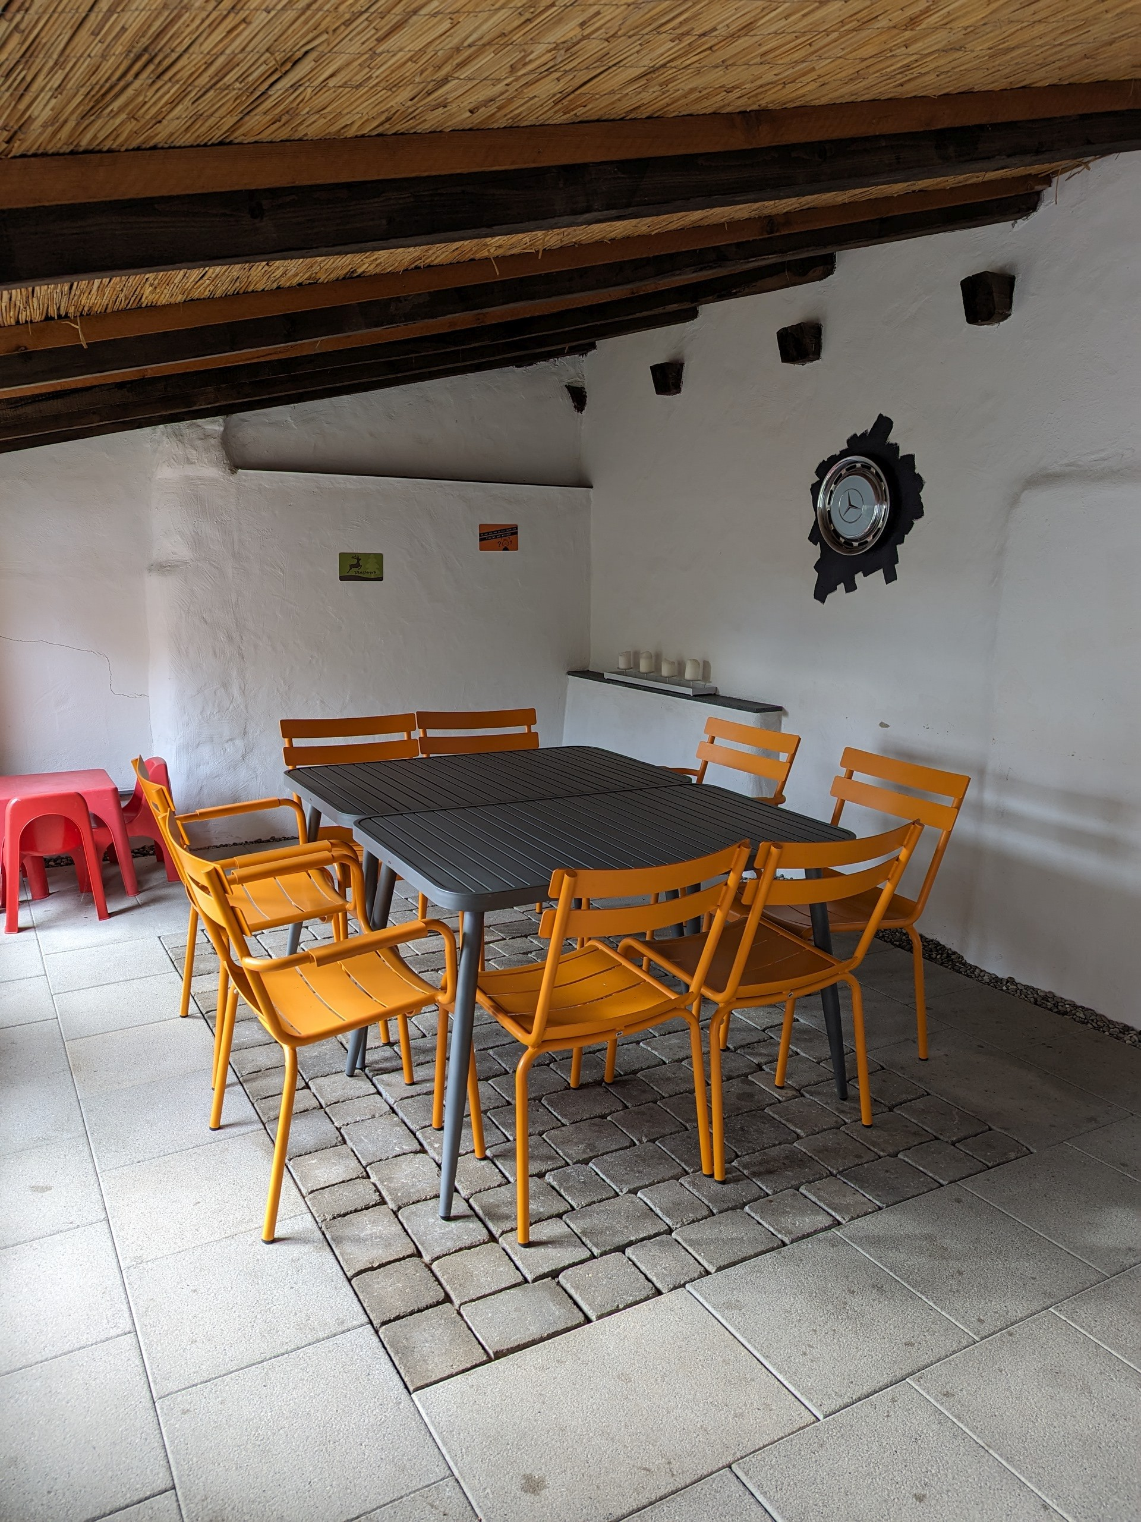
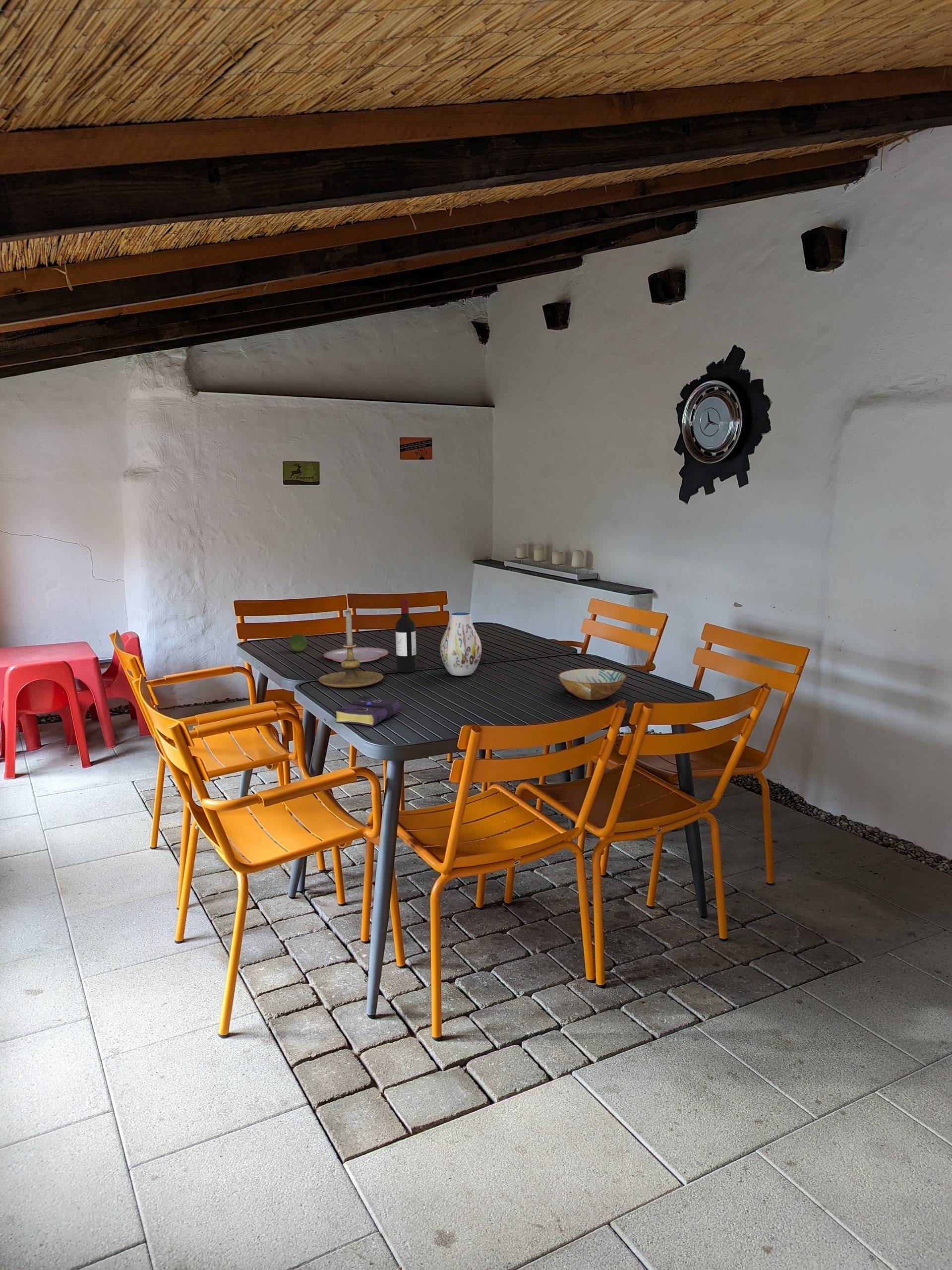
+ book [335,696,401,727]
+ vase [439,612,482,677]
+ wine bottle [395,598,417,673]
+ plate [323,647,389,663]
+ candle holder [318,610,384,688]
+ bowl [558,668,627,700]
+ fruit [289,634,307,652]
